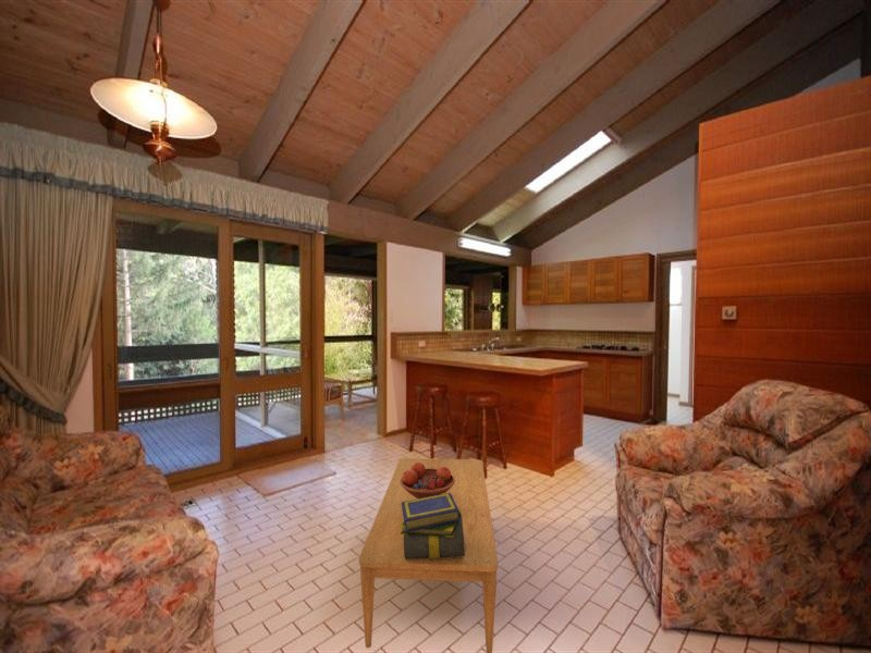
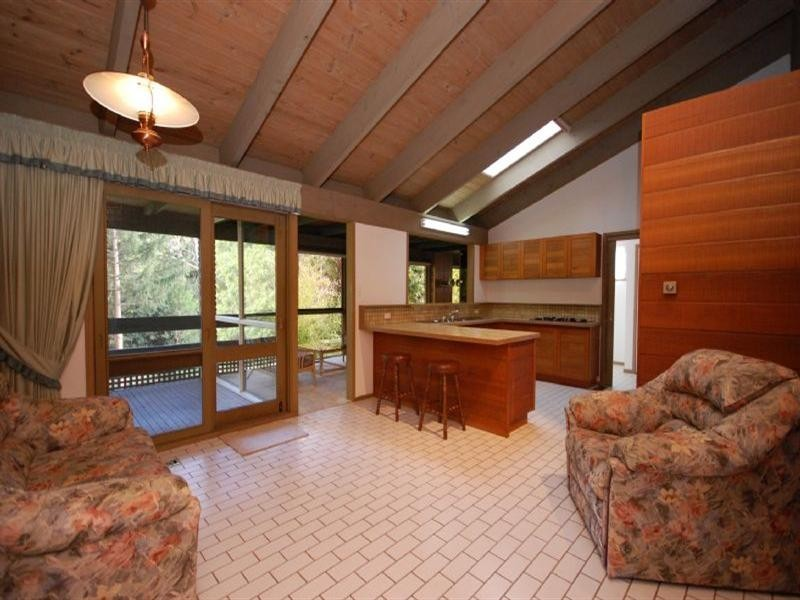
- coffee table [358,457,499,653]
- stack of books [400,493,465,559]
- fruit bowl [400,461,455,498]
